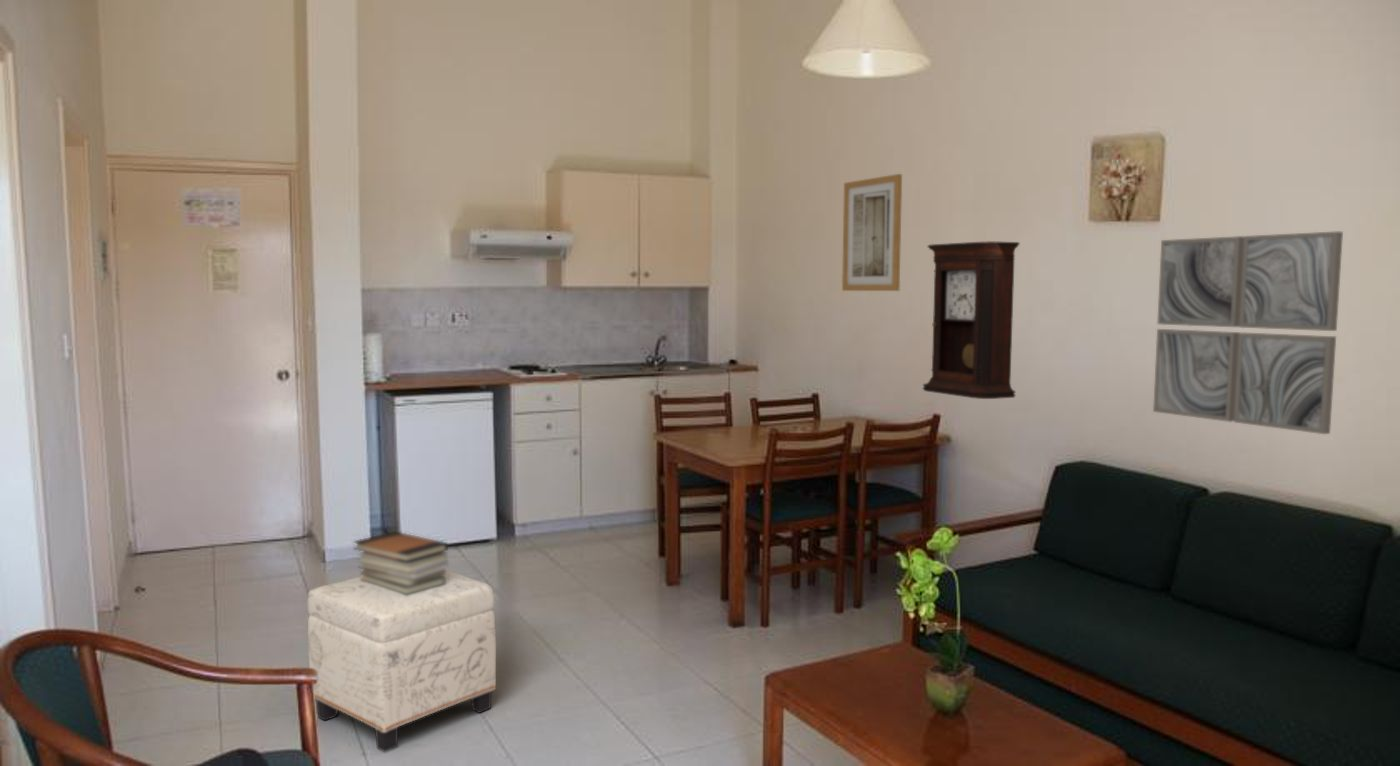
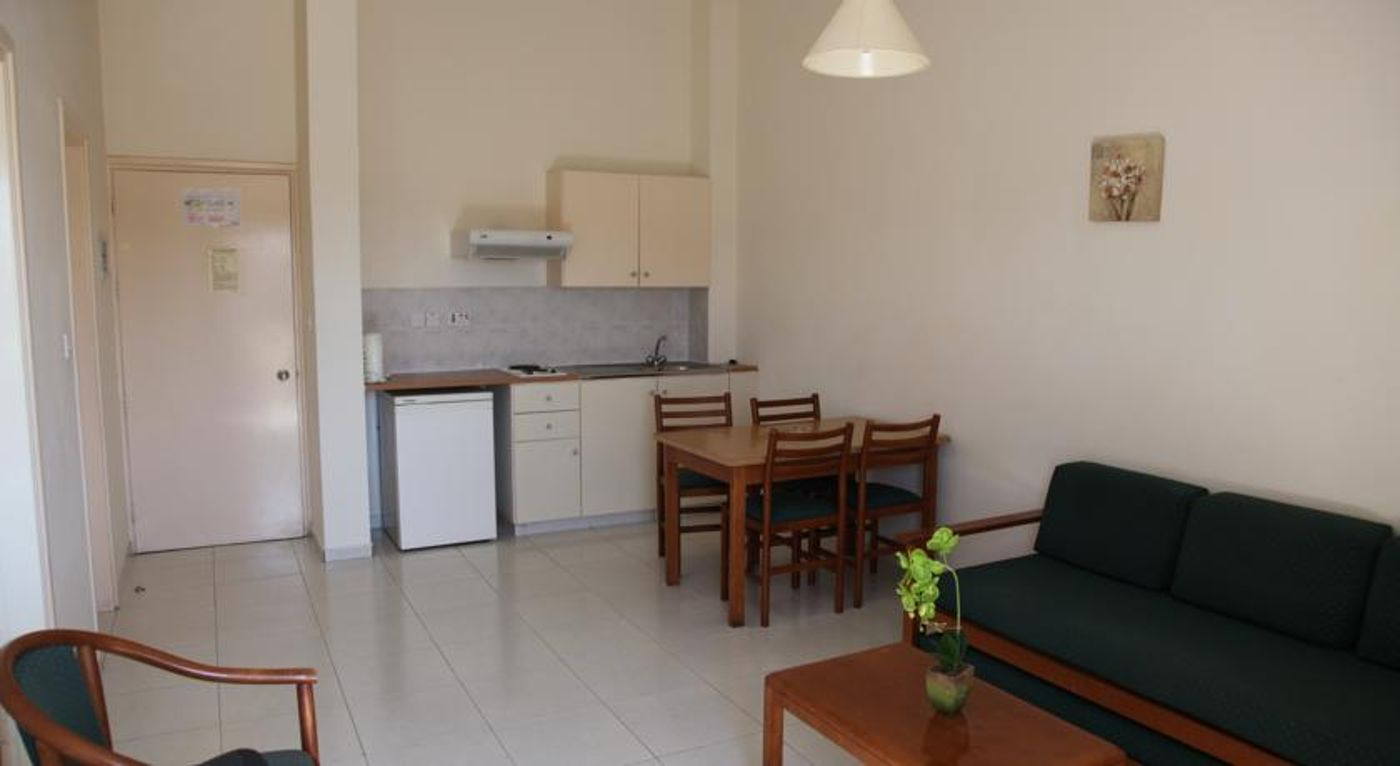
- book stack [352,530,450,595]
- wall art [1152,230,1344,435]
- ottoman [307,569,497,753]
- pendulum clock [922,240,1021,400]
- wall art [841,173,903,292]
